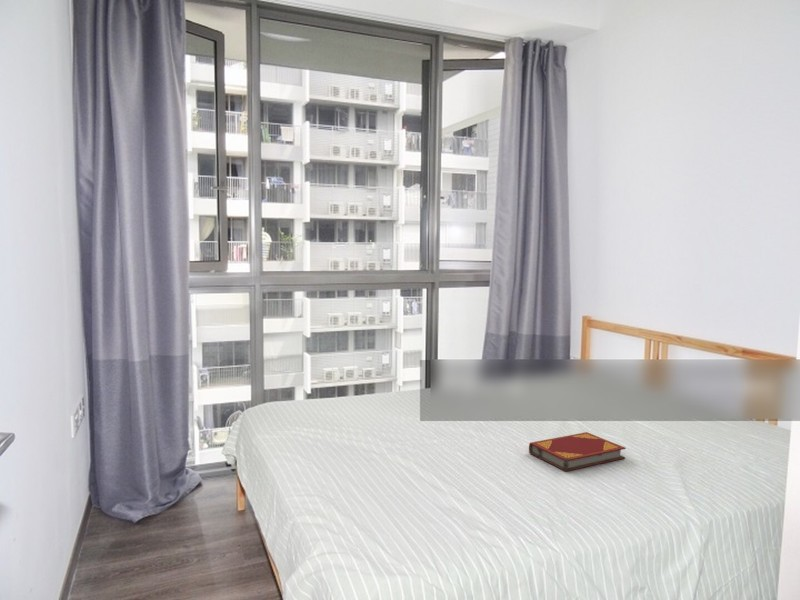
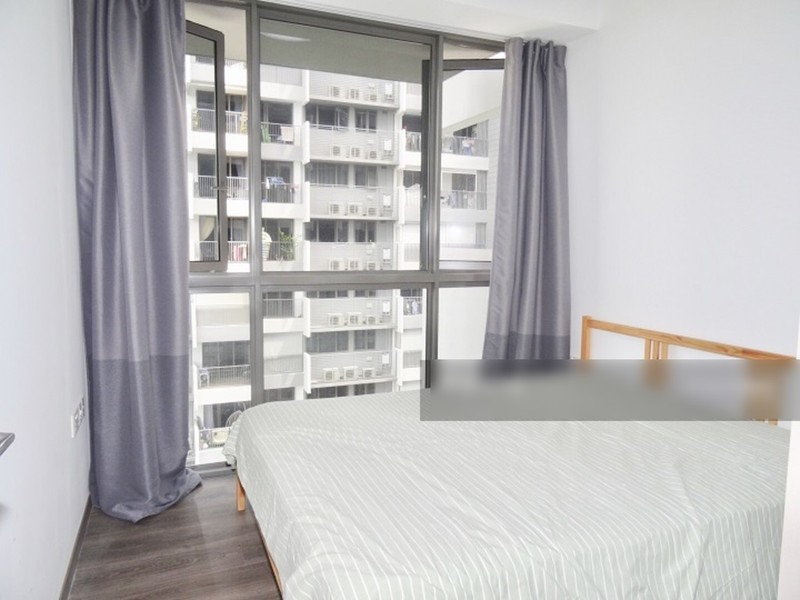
- hardback book [528,431,627,472]
